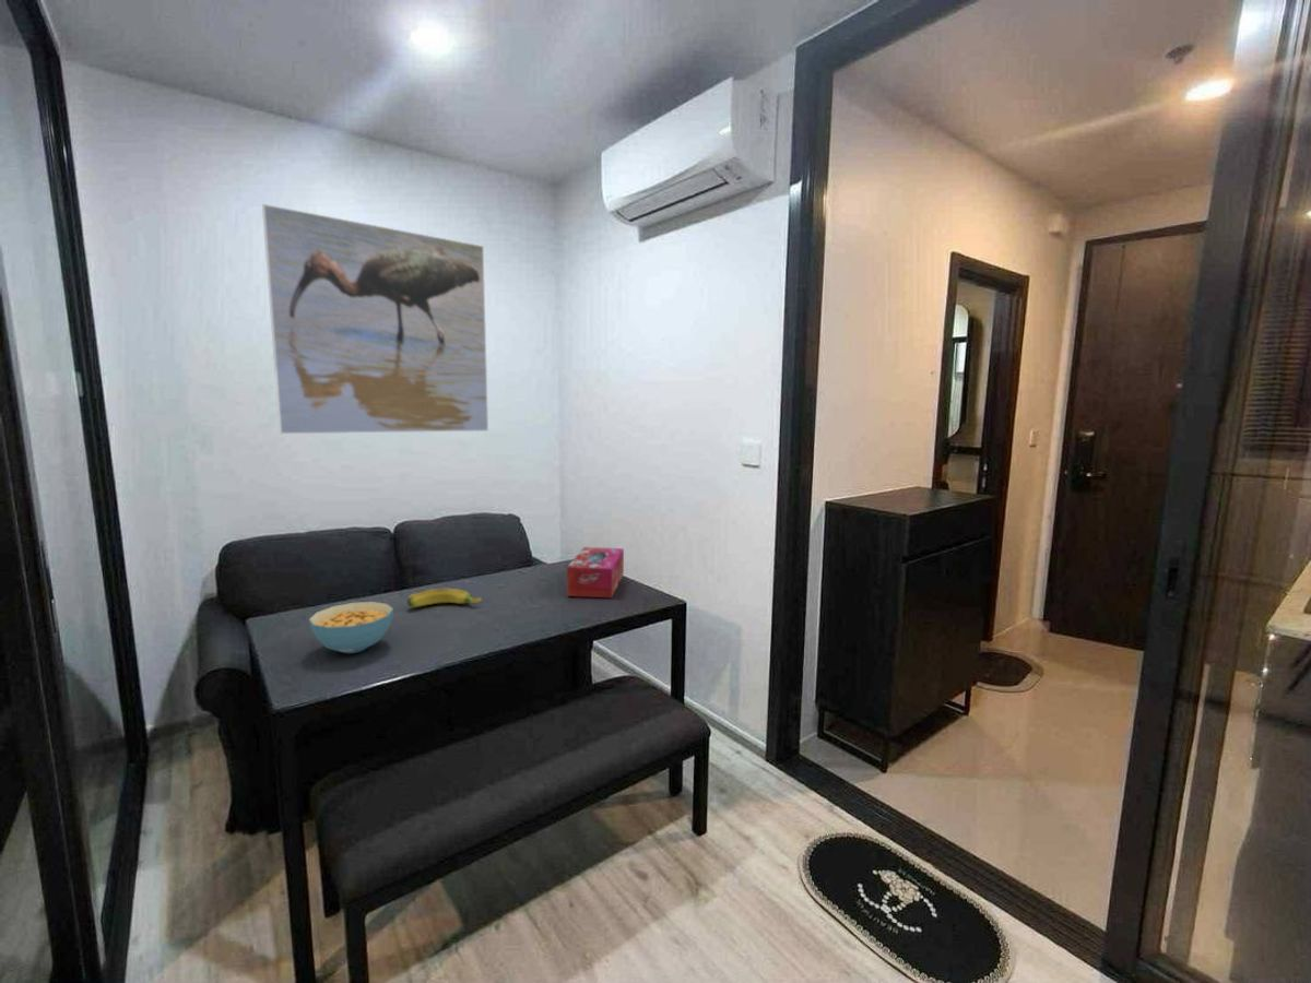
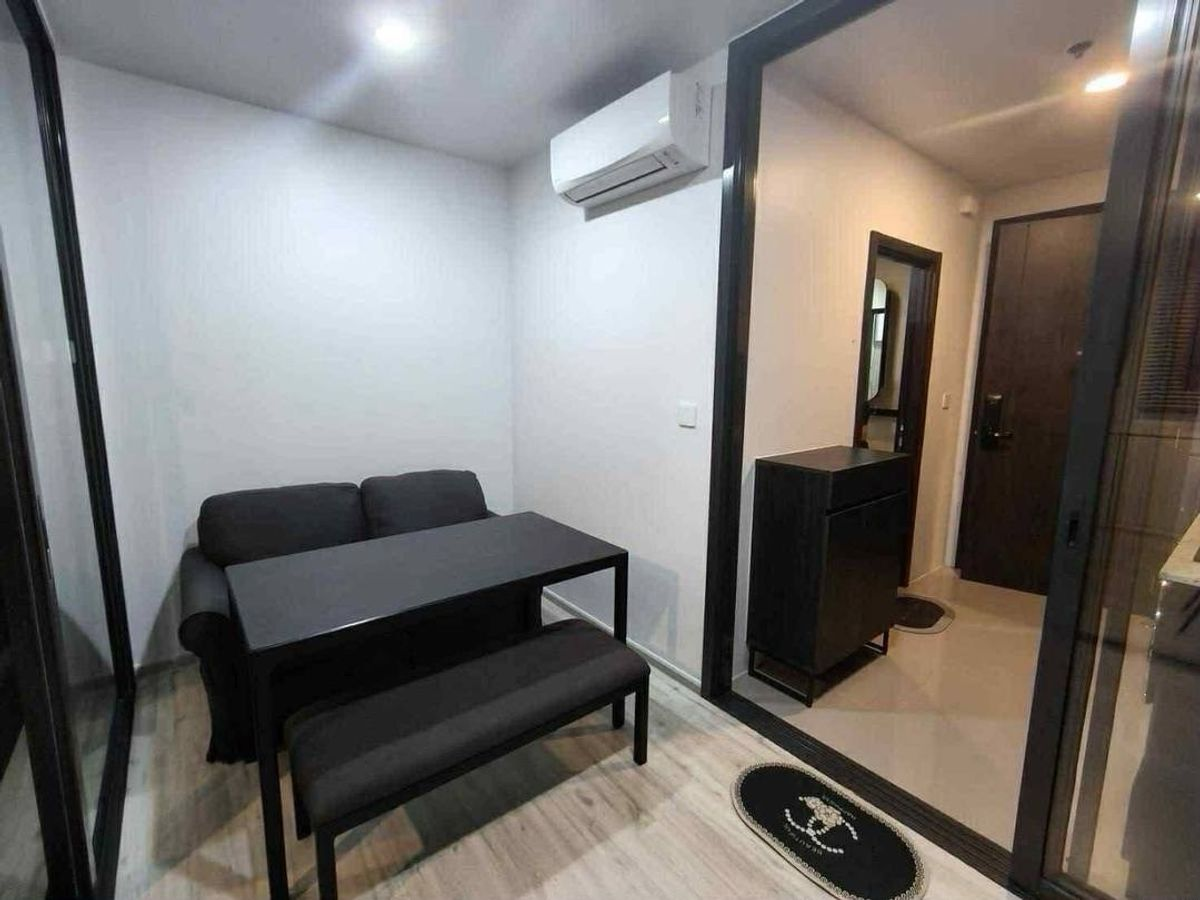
- cereal bowl [308,601,394,654]
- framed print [261,203,489,435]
- banana [406,588,483,608]
- tissue box [566,546,625,599]
